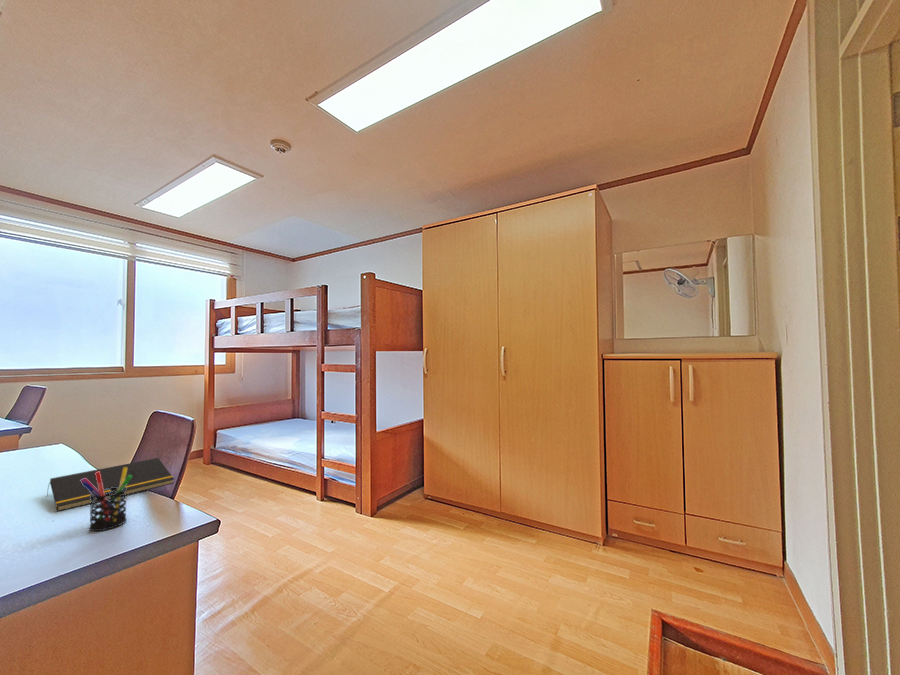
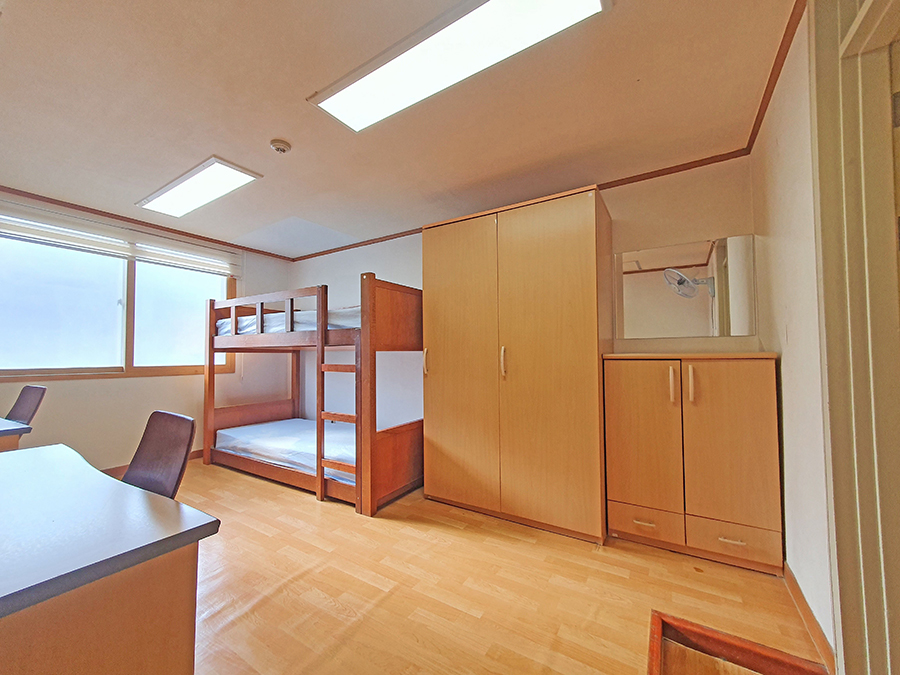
- pen holder [80,467,132,532]
- notepad [45,457,175,513]
